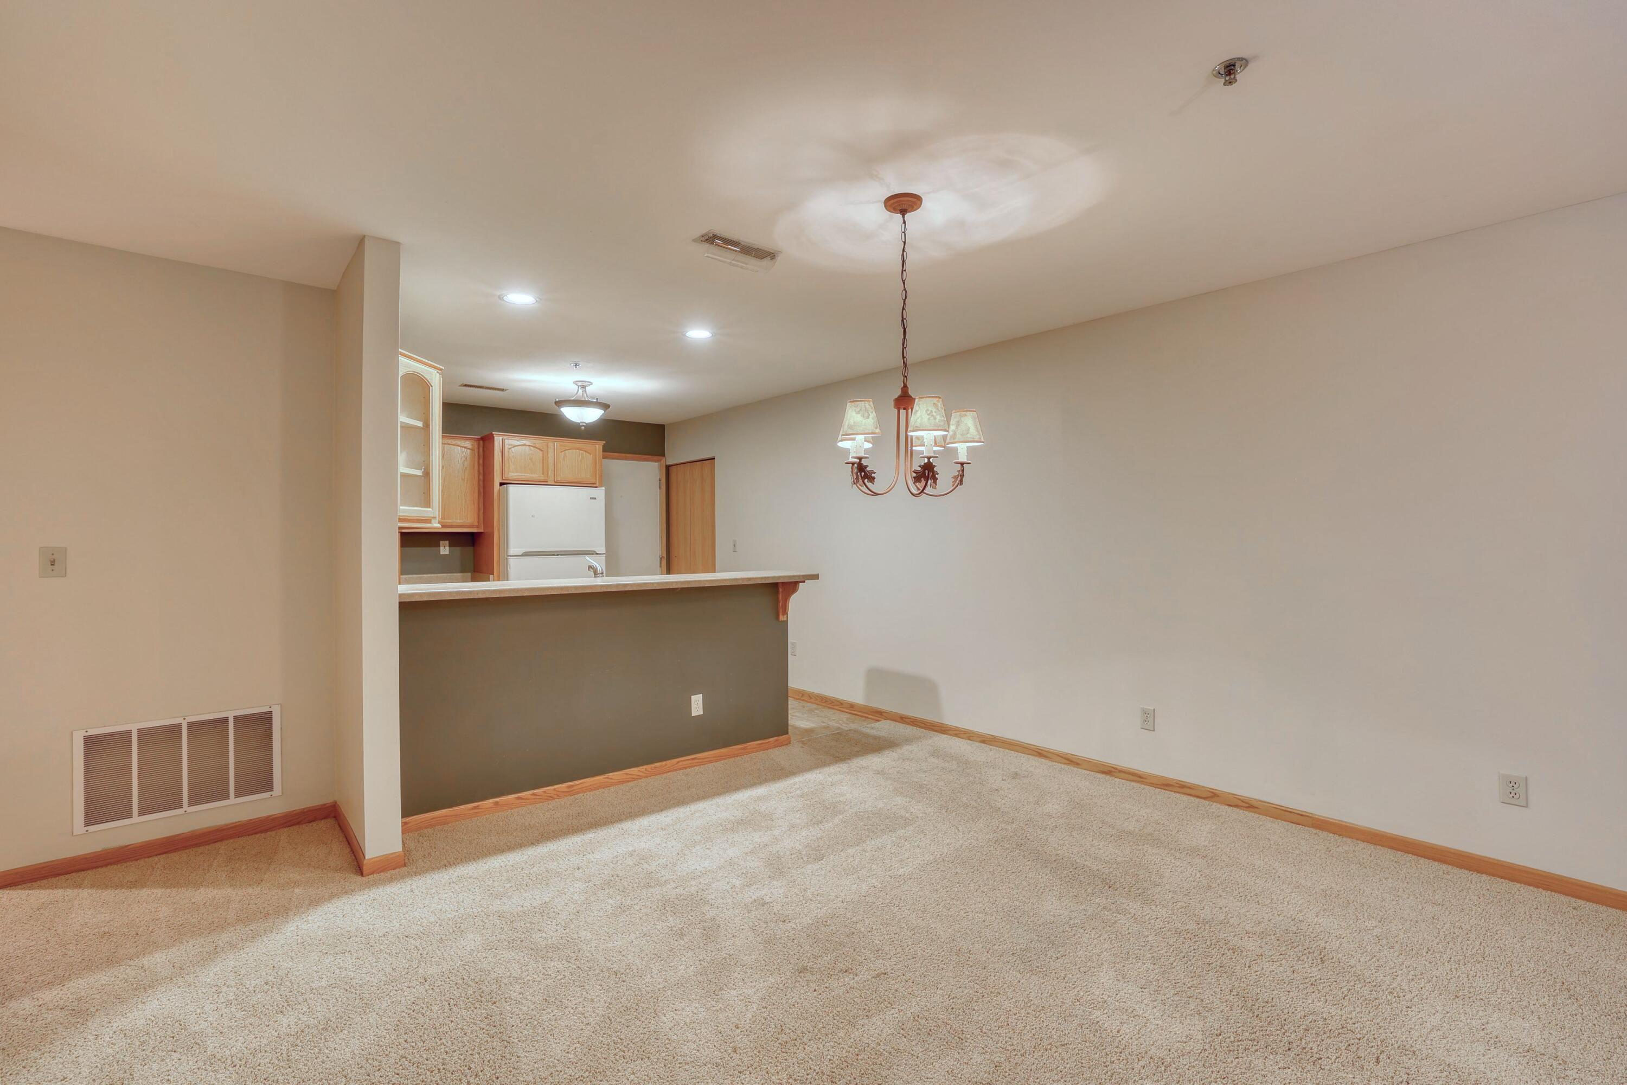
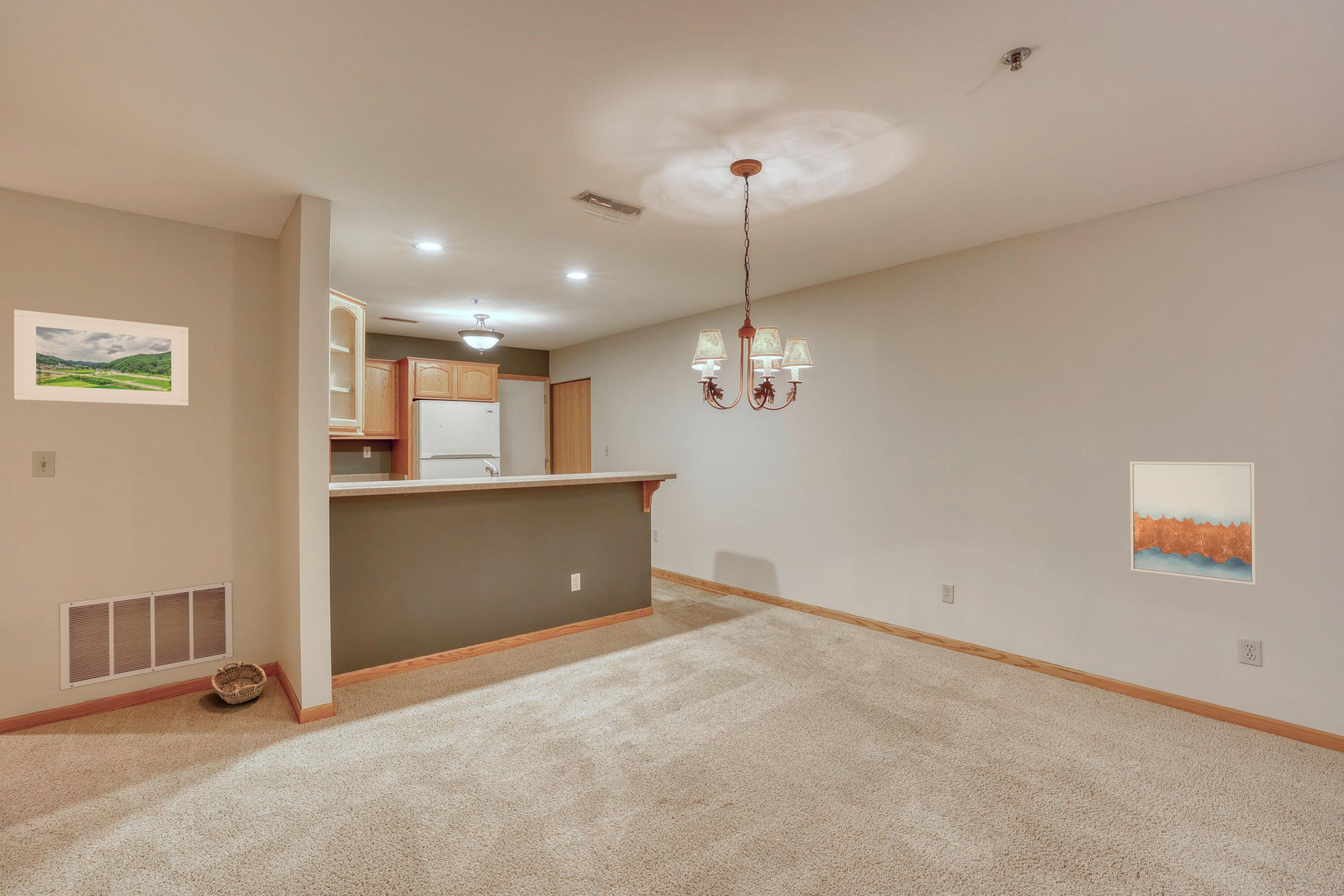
+ wall art [1129,461,1257,585]
+ basket [211,661,267,705]
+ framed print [14,309,189,406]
